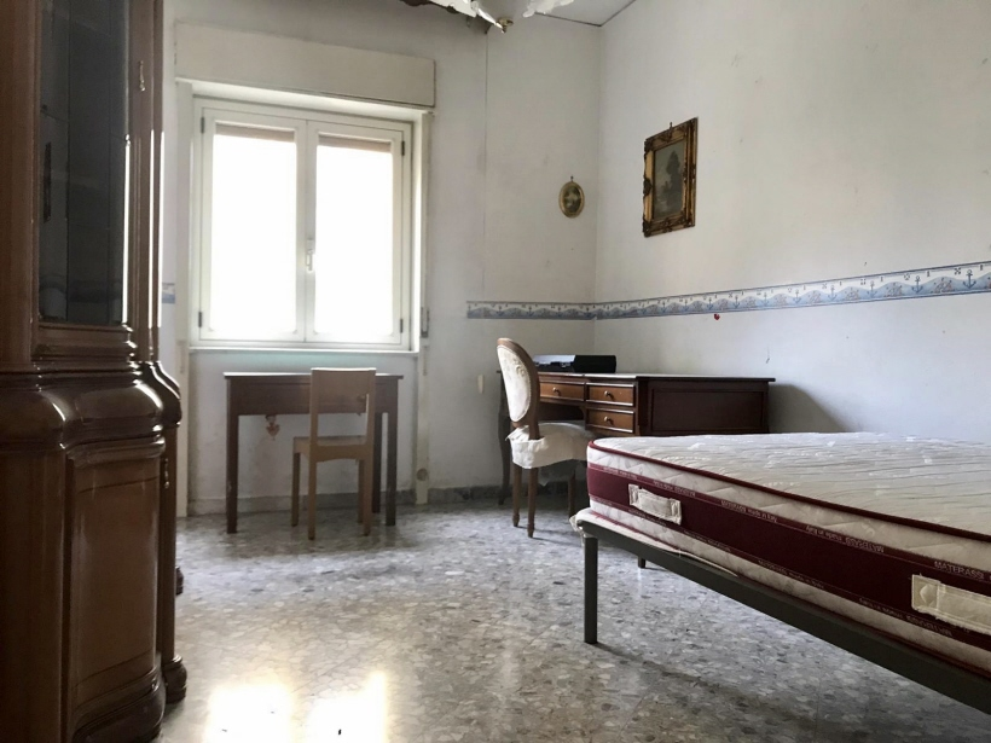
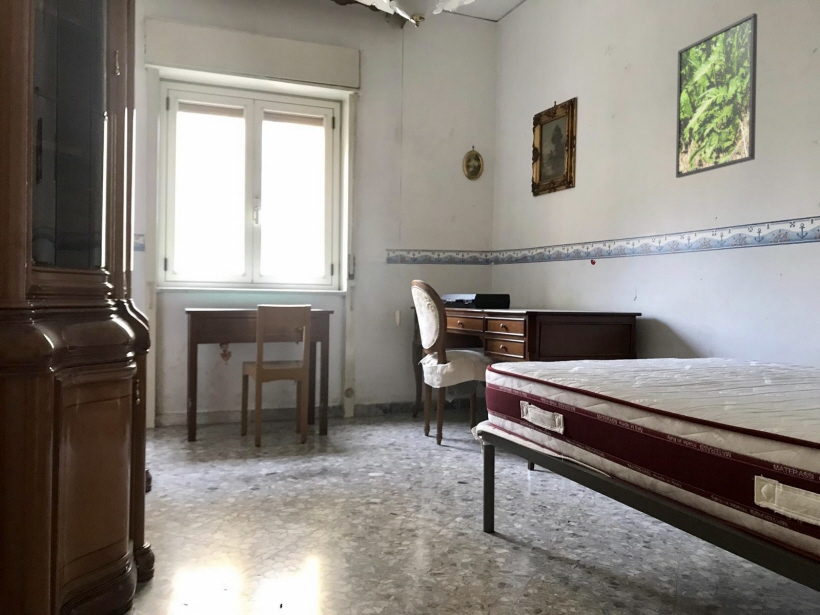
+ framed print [675,12,758,179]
